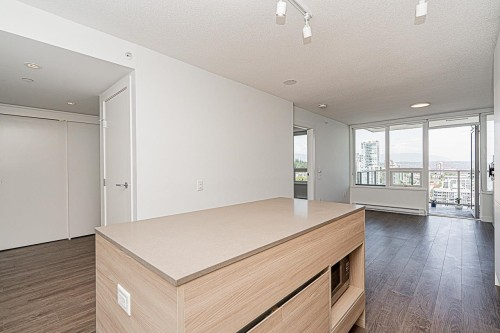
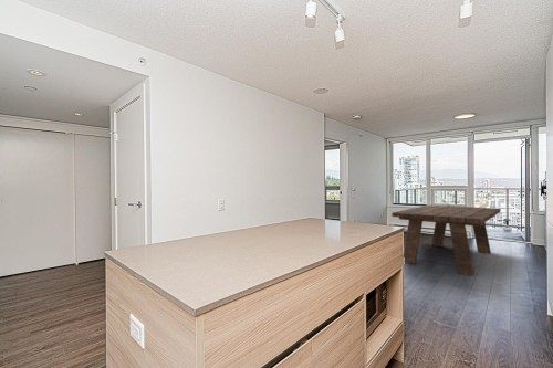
+ dining table [390,204,502,276]
